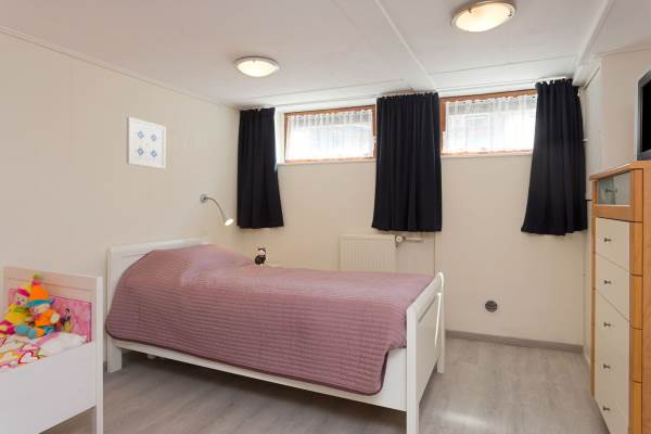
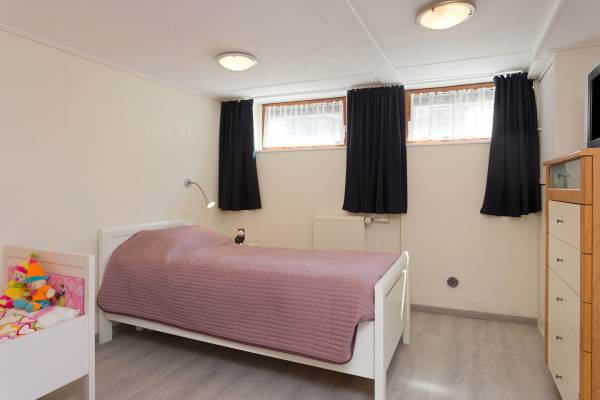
- wall art [126,116,166,170]
